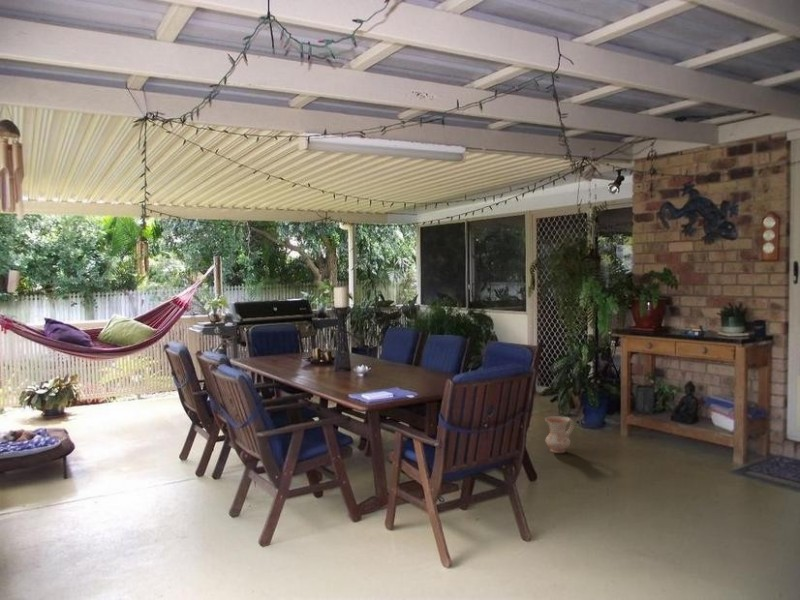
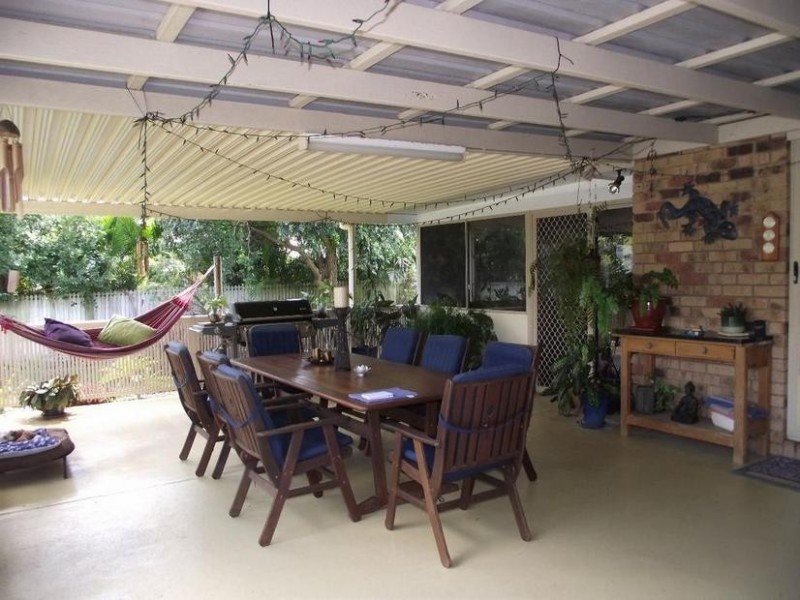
- ceramic jug [544,415,575,454]
